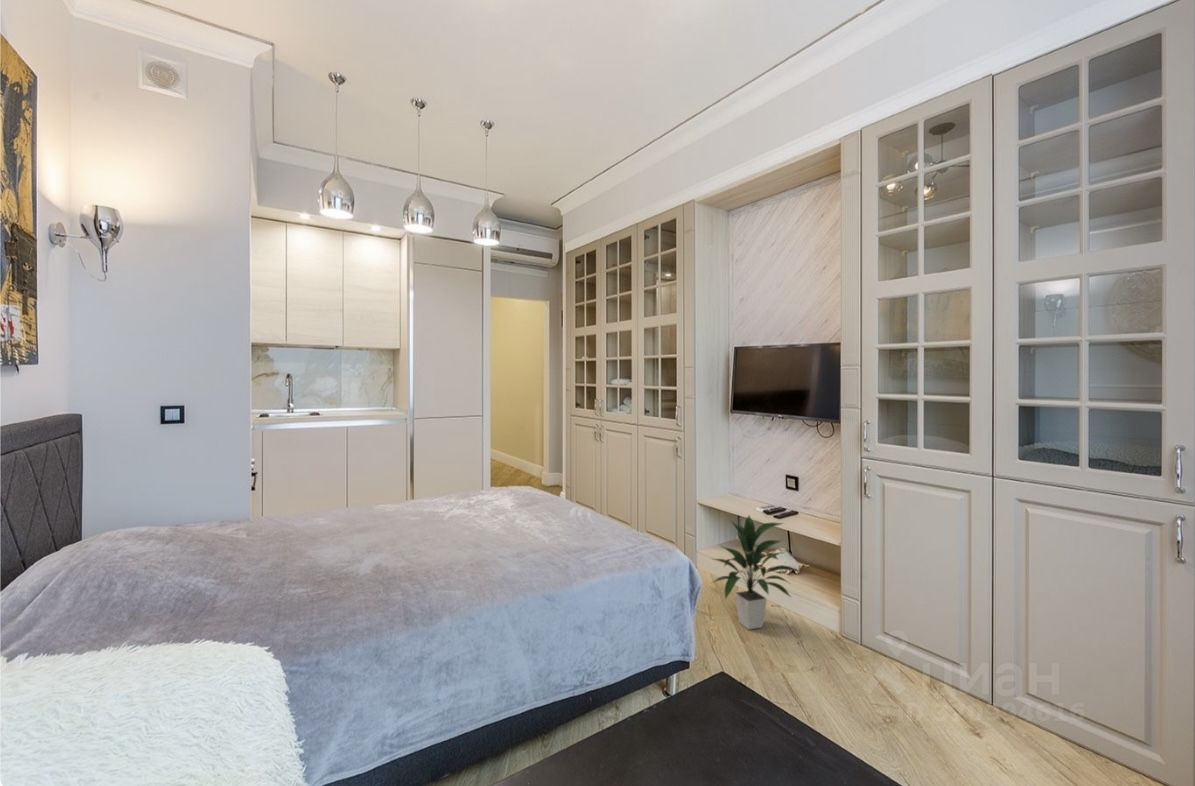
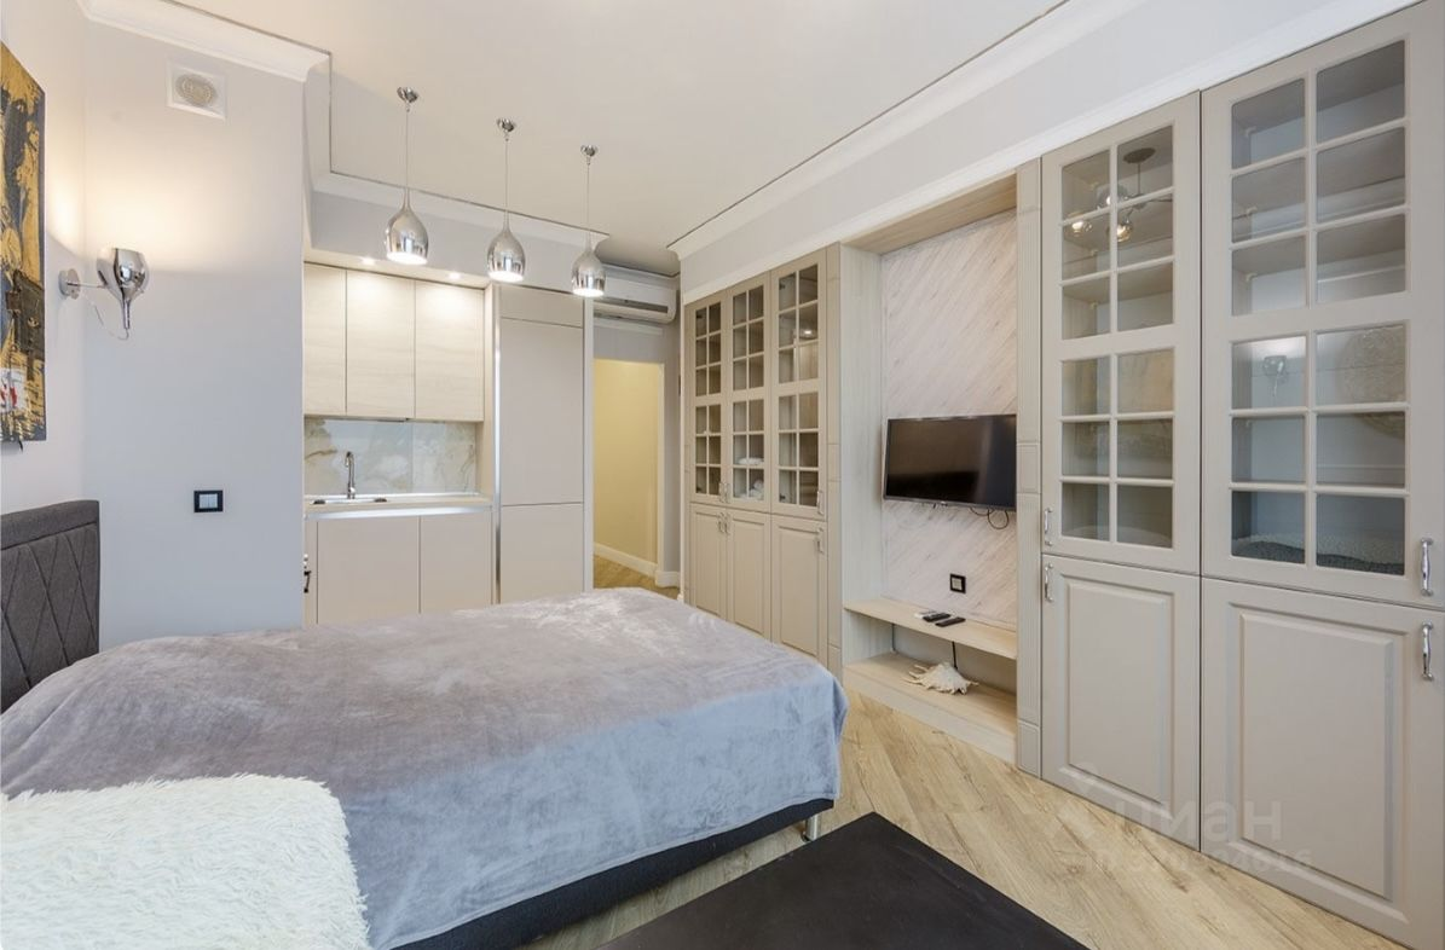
- indoor plant [711,515,802,631]
